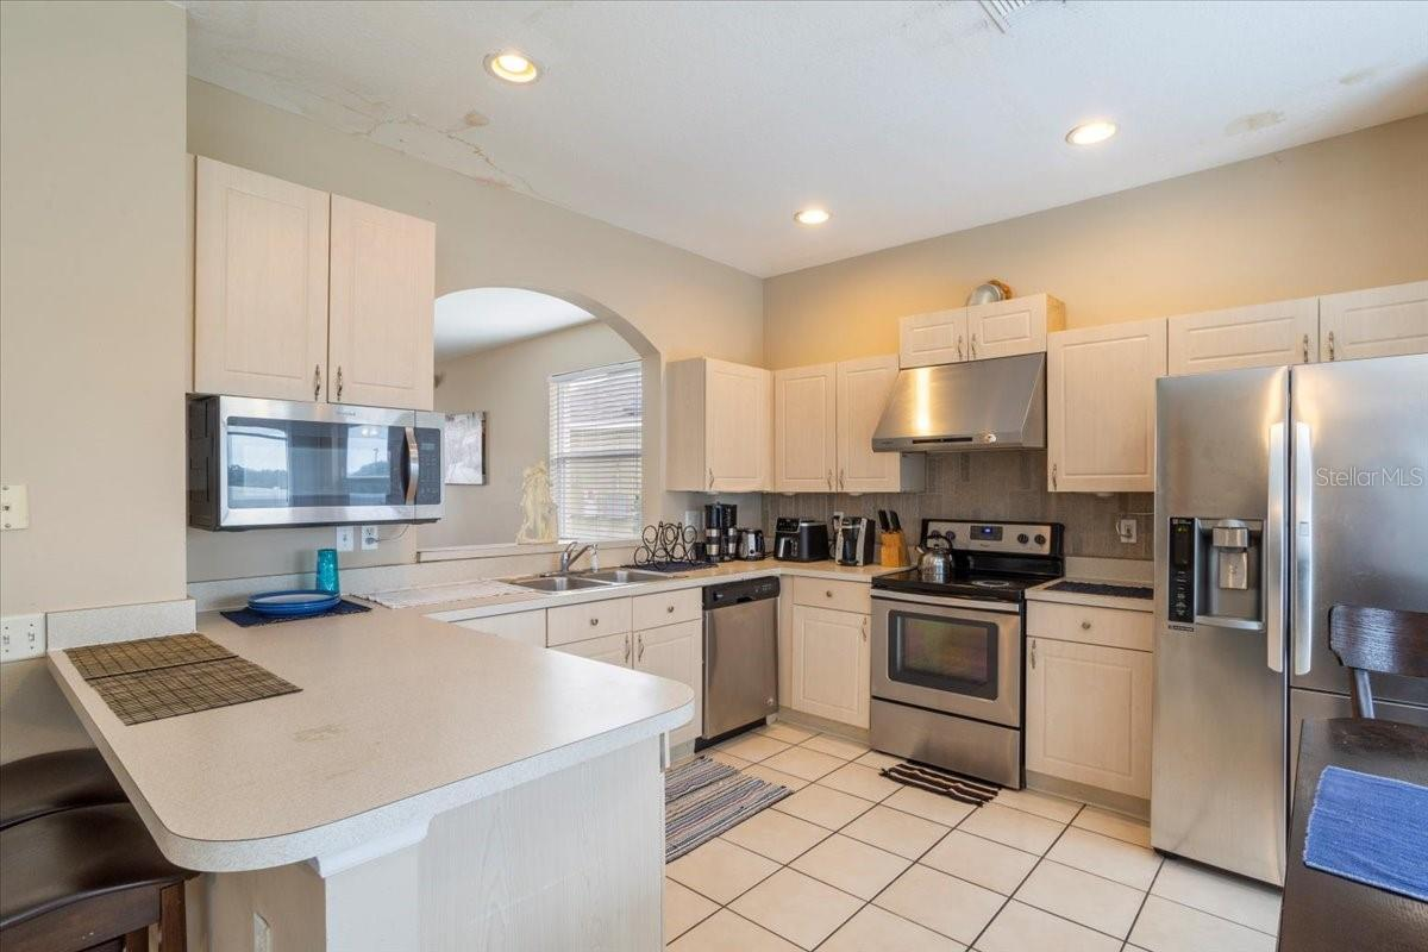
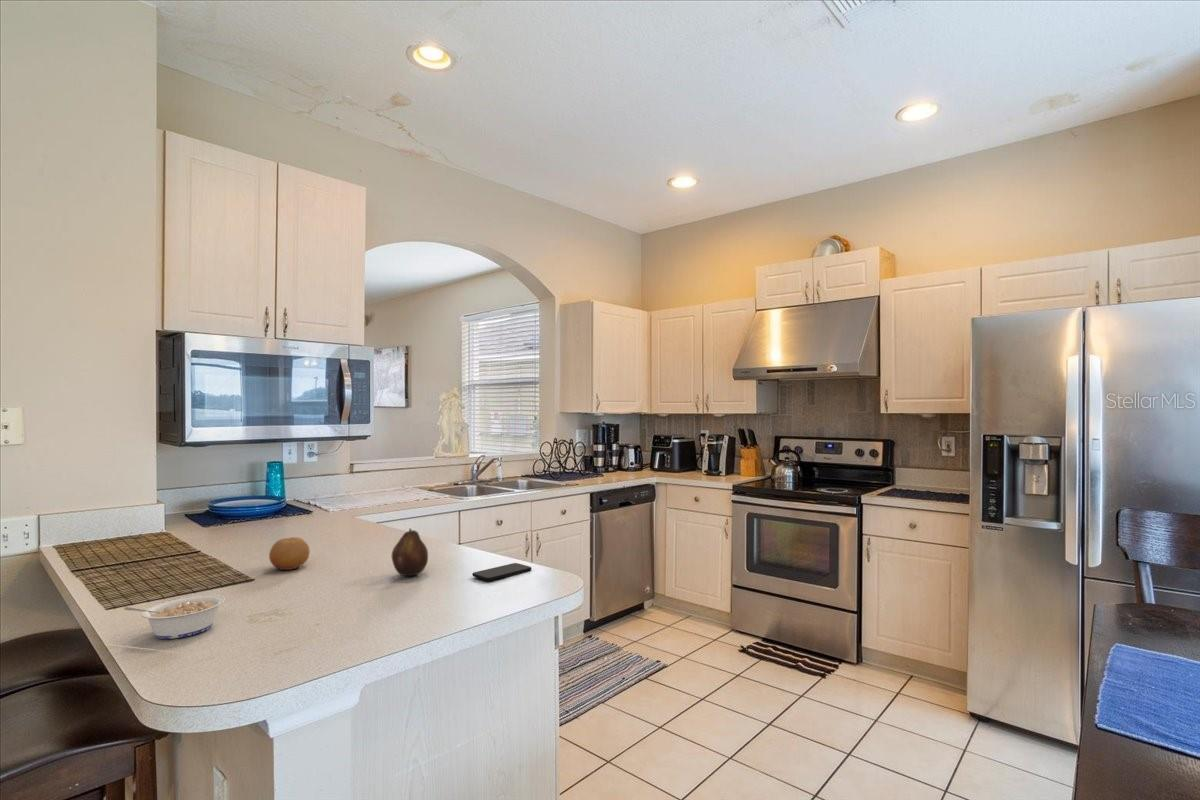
+ fruit [268,536,311,571]
+ fruit [391,527,429,577]
+ legume [123,594,226,640]
+ smartphone [471,562,532,582]
